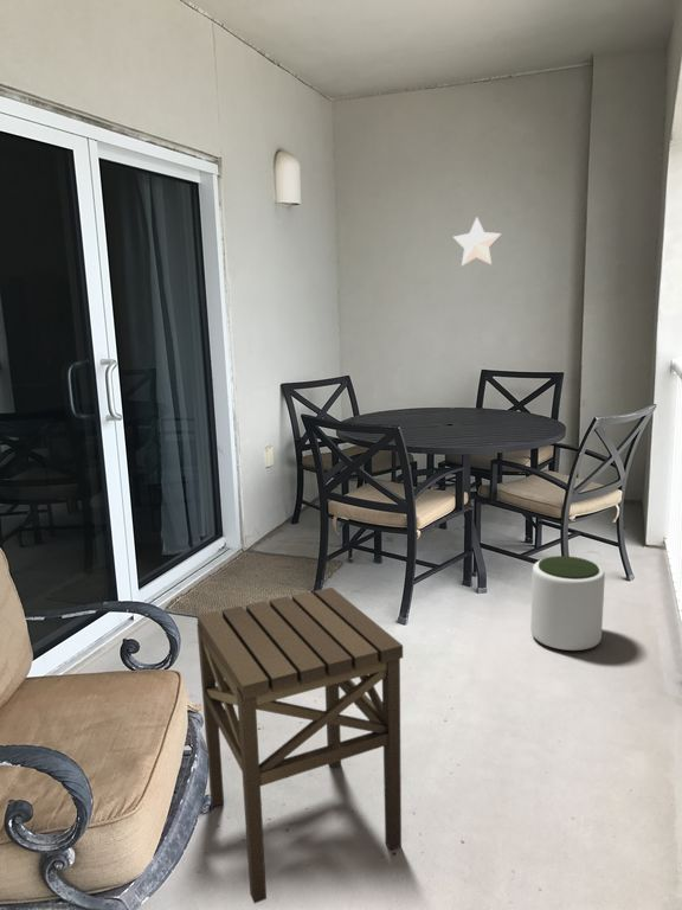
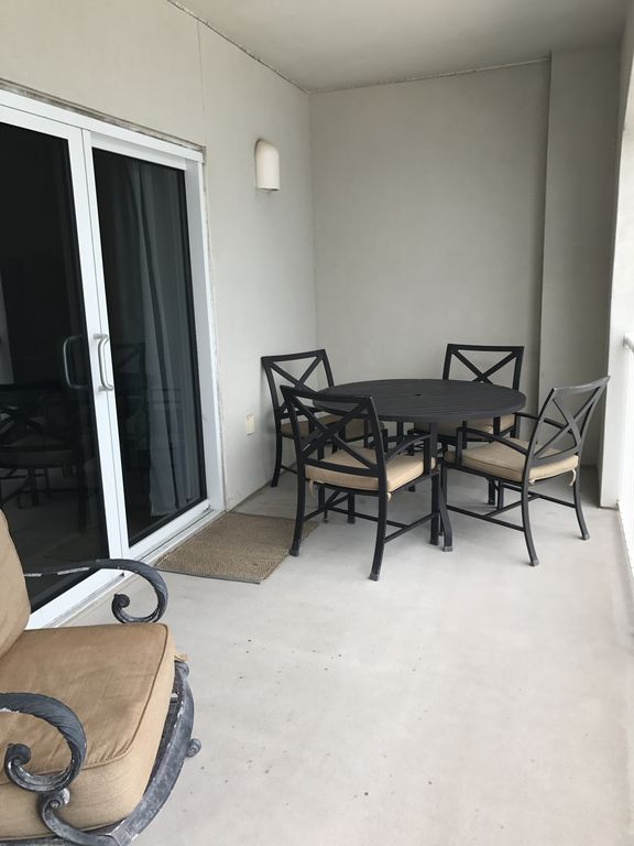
- side table [195,587,404,904]
- decorative star [452,216,502,267]
- plant pot [529,555,606,652]
